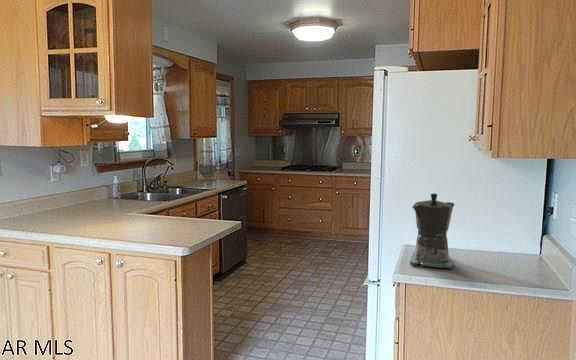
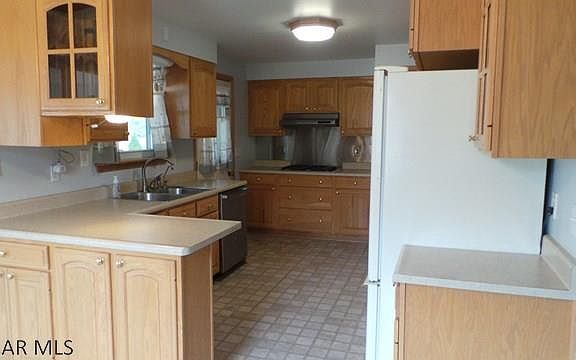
- coffee maker [409,192,455,269]
